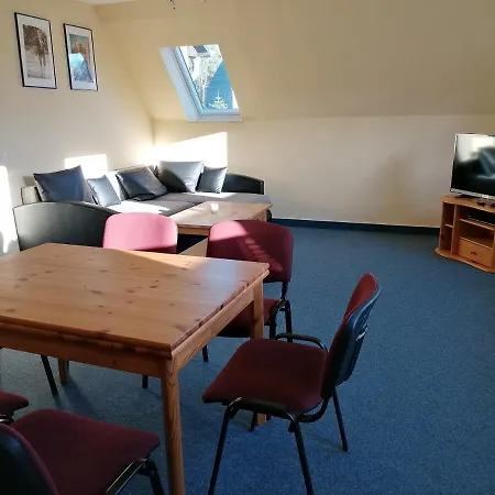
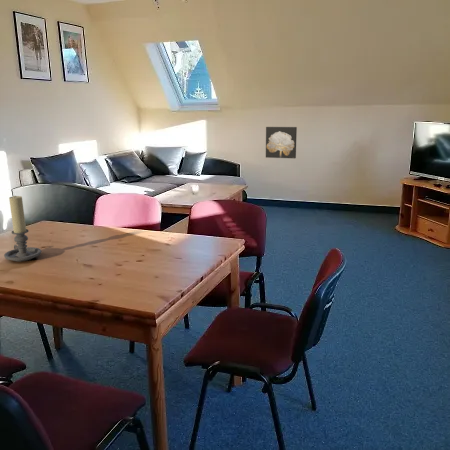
+ candle holder [3,195,42,262]
+ wall art [265,126,298,159]
